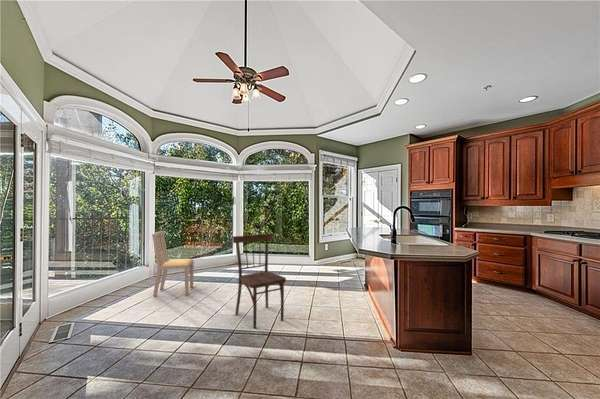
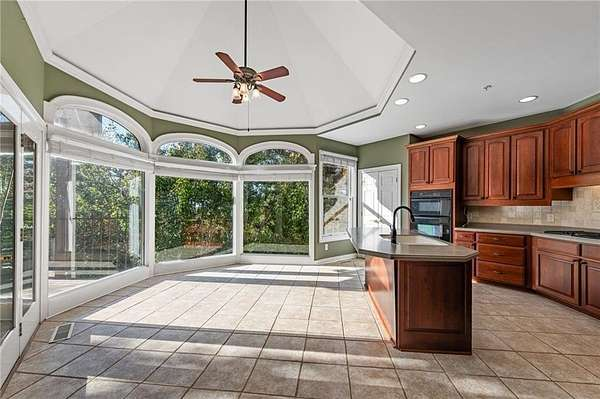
- dining chair [232,233,287,329]
- dining chair [151,230,195,297]
